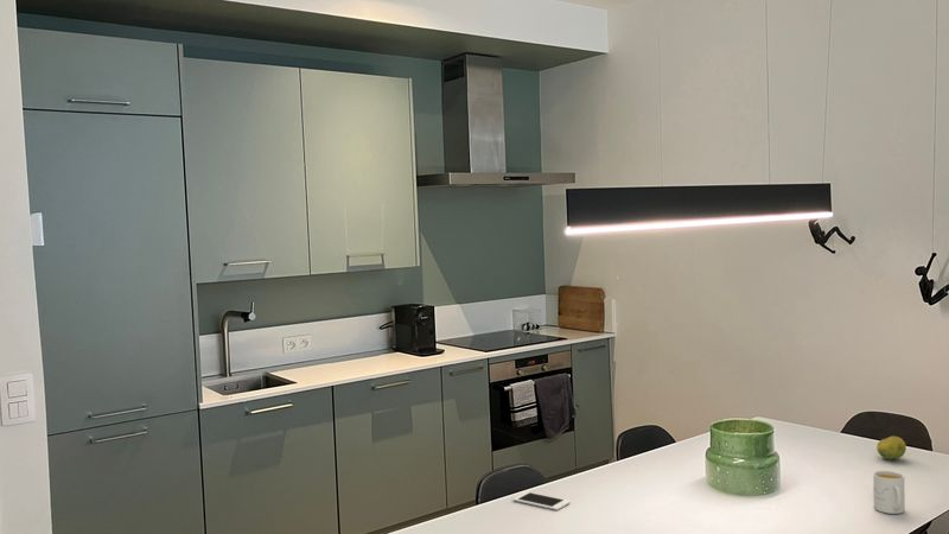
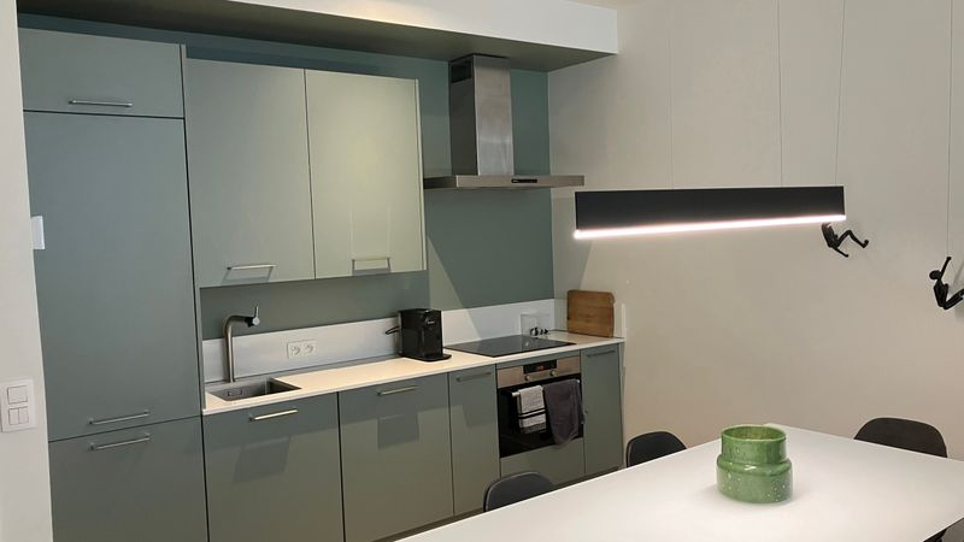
- fruit [875,436,907,460]
- cell phone [512,490,572,511]
- mug [872,470,906,515]
